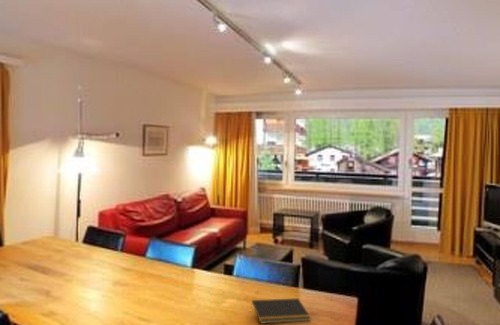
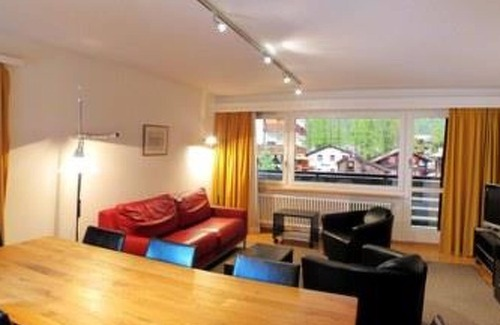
- notepad [250,297,312,325]
